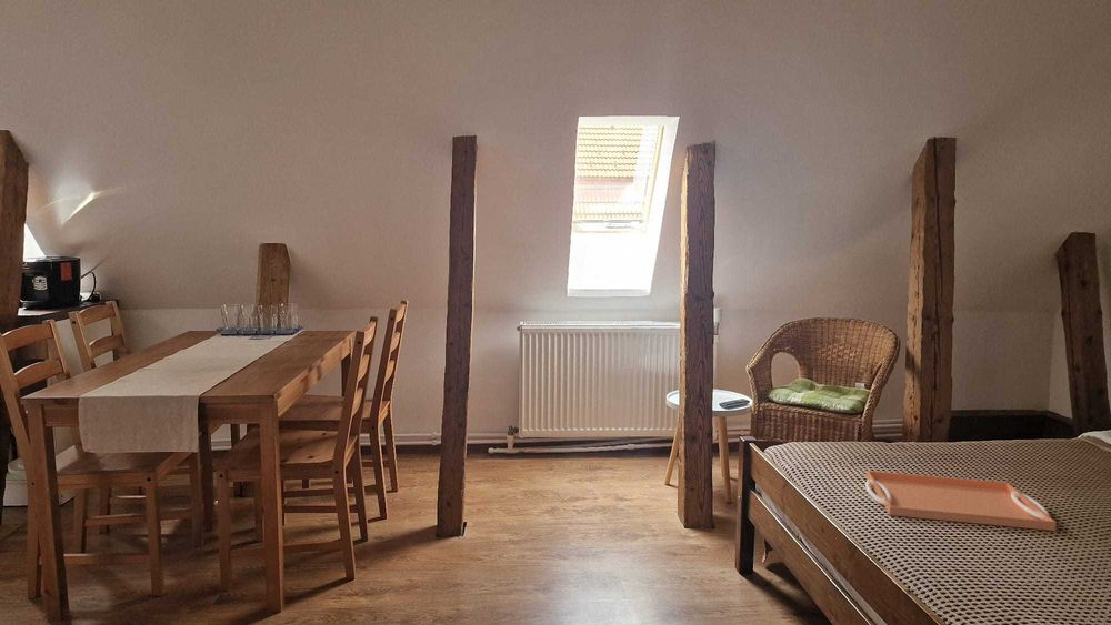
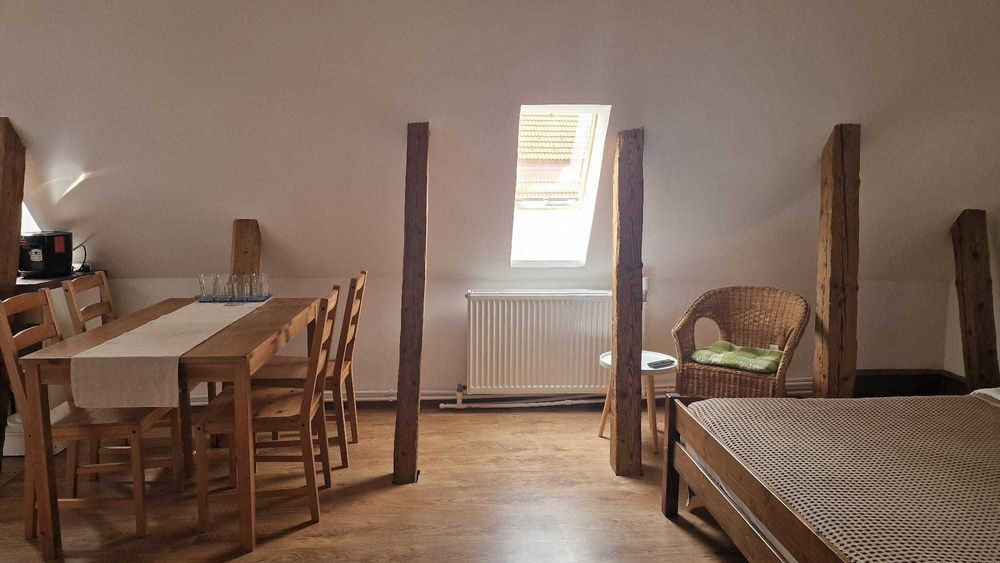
- serving tray [864,470,1058,532]
